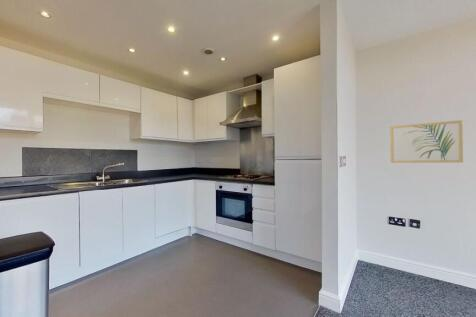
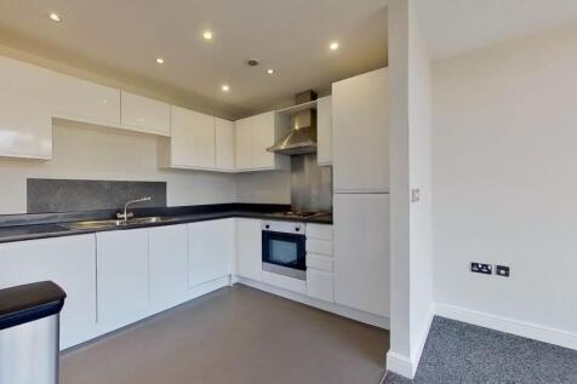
- wall art [389,119,464,164]
